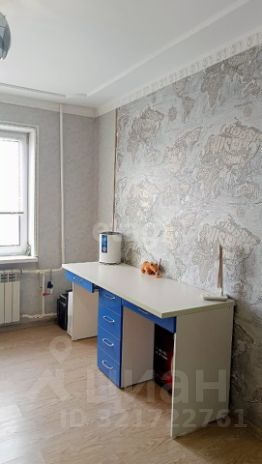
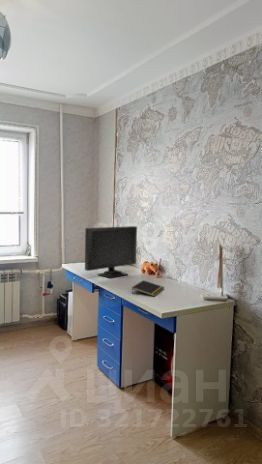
+ computer monitor [84,225,138,279]
+ notepad [131,279,165,297]
